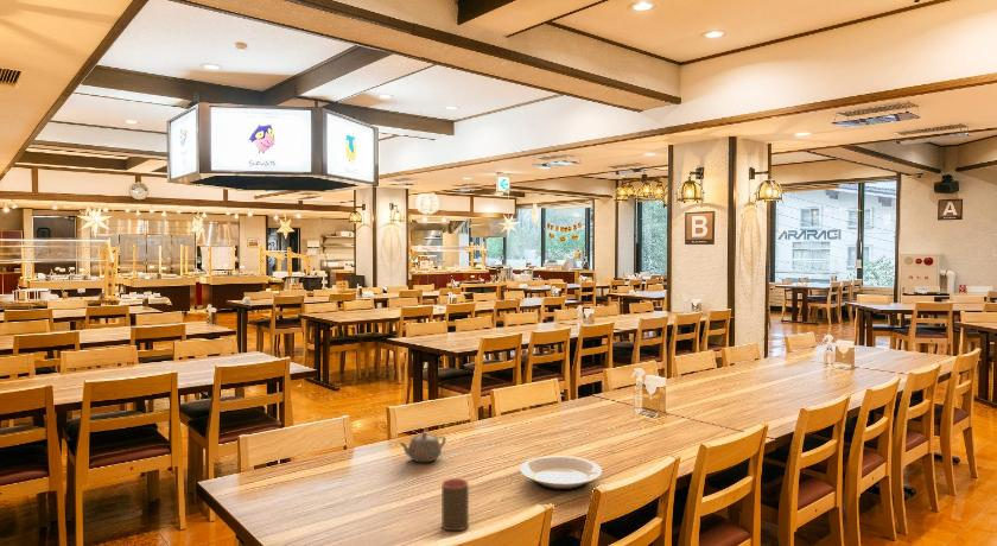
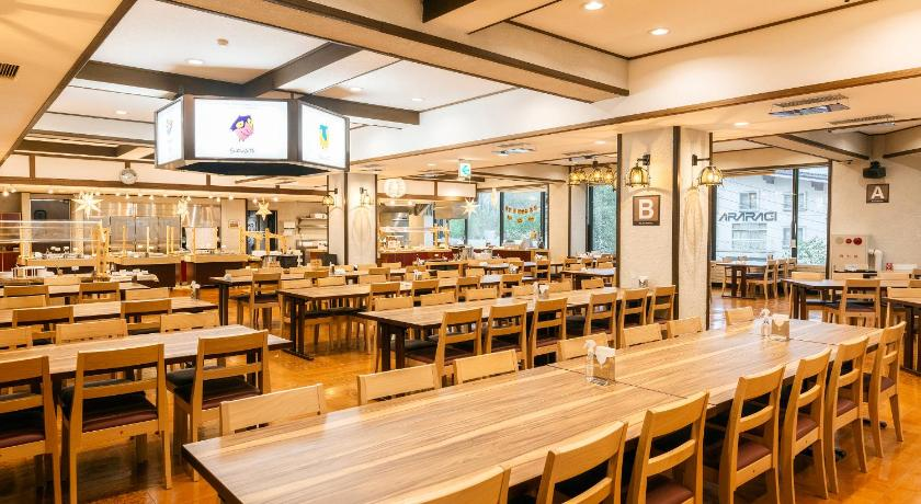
- cup [440,477,470,532]
- teapot [399,431,447,463]
- plate [519,455,603,491]
